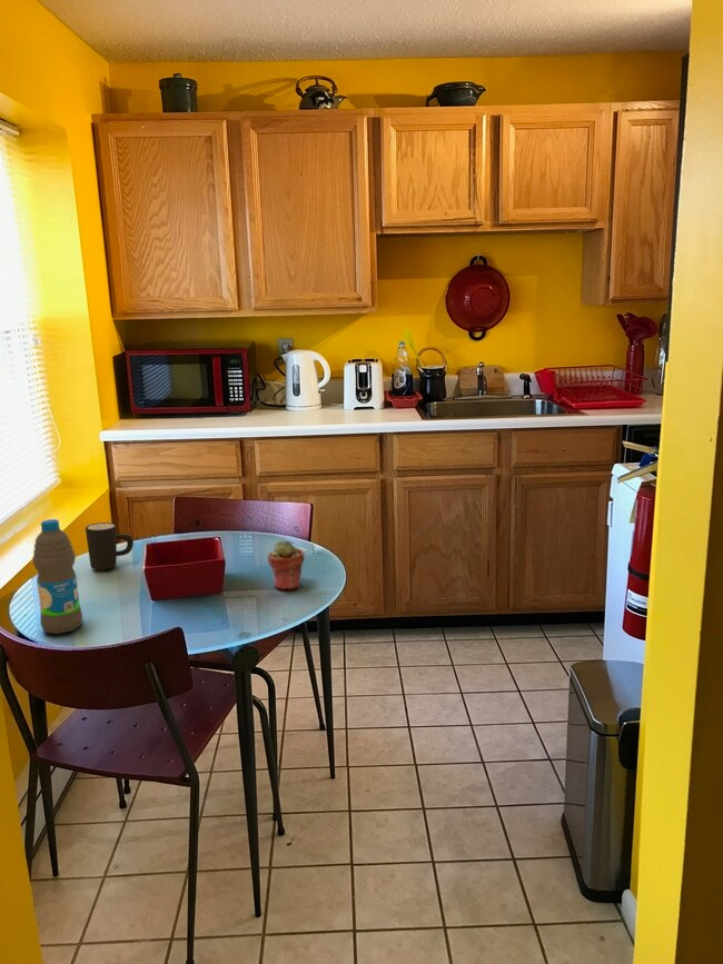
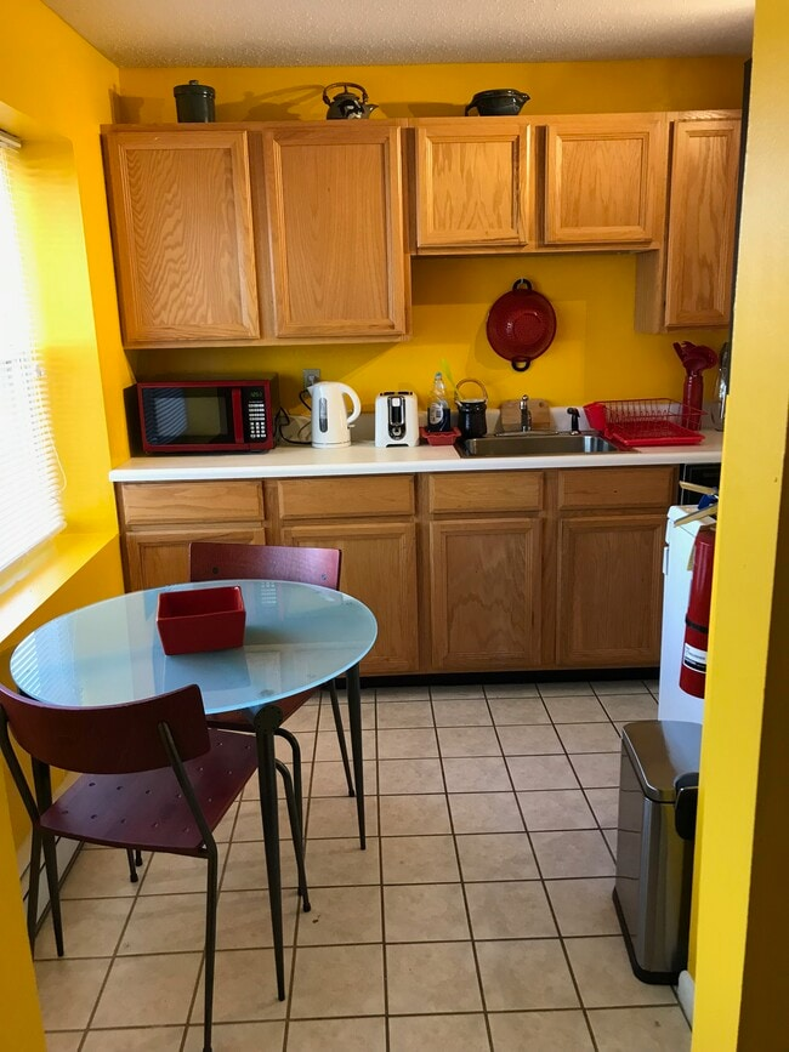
- mug [85,521,135,570]
- water bottle [31,518,83,635]
- potted succulent [266,539,306,590]
